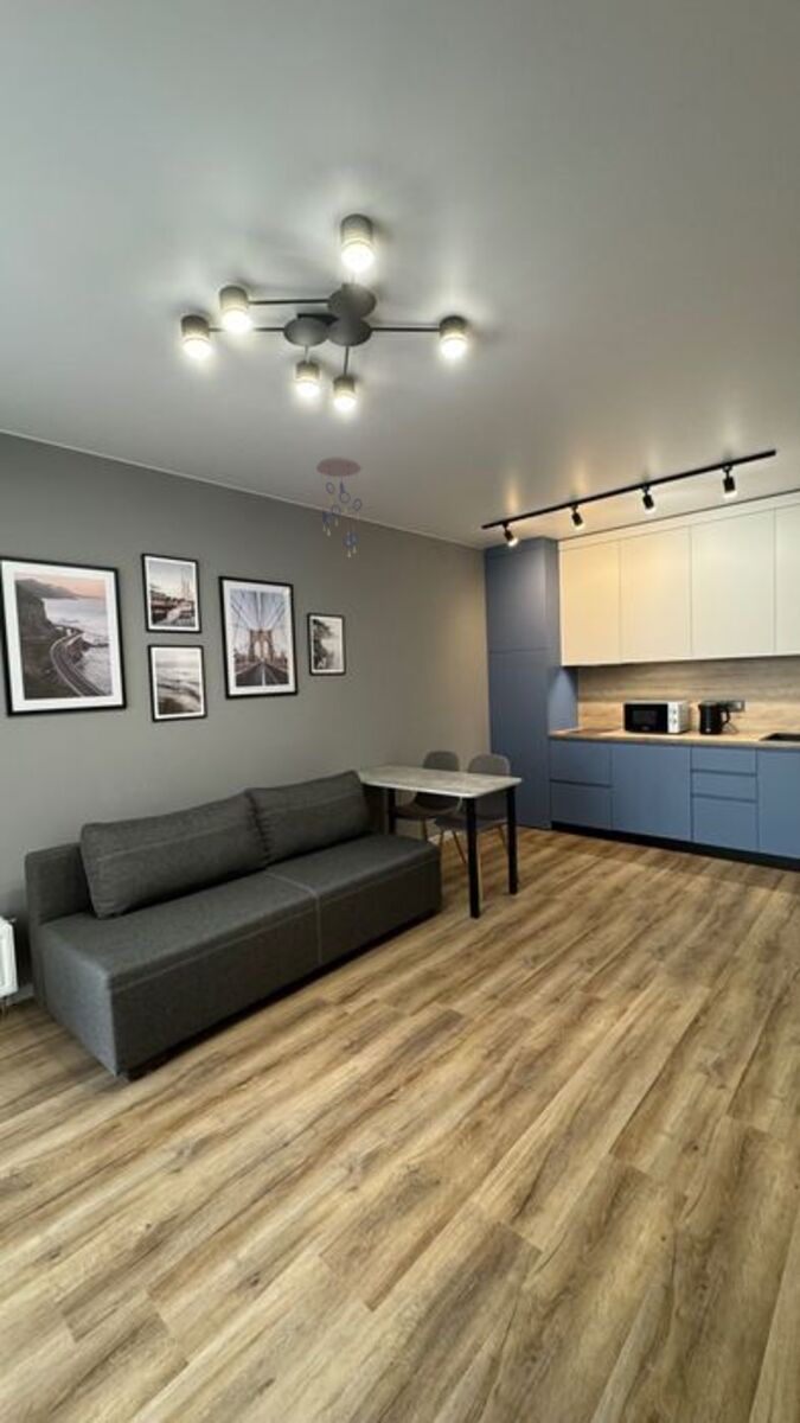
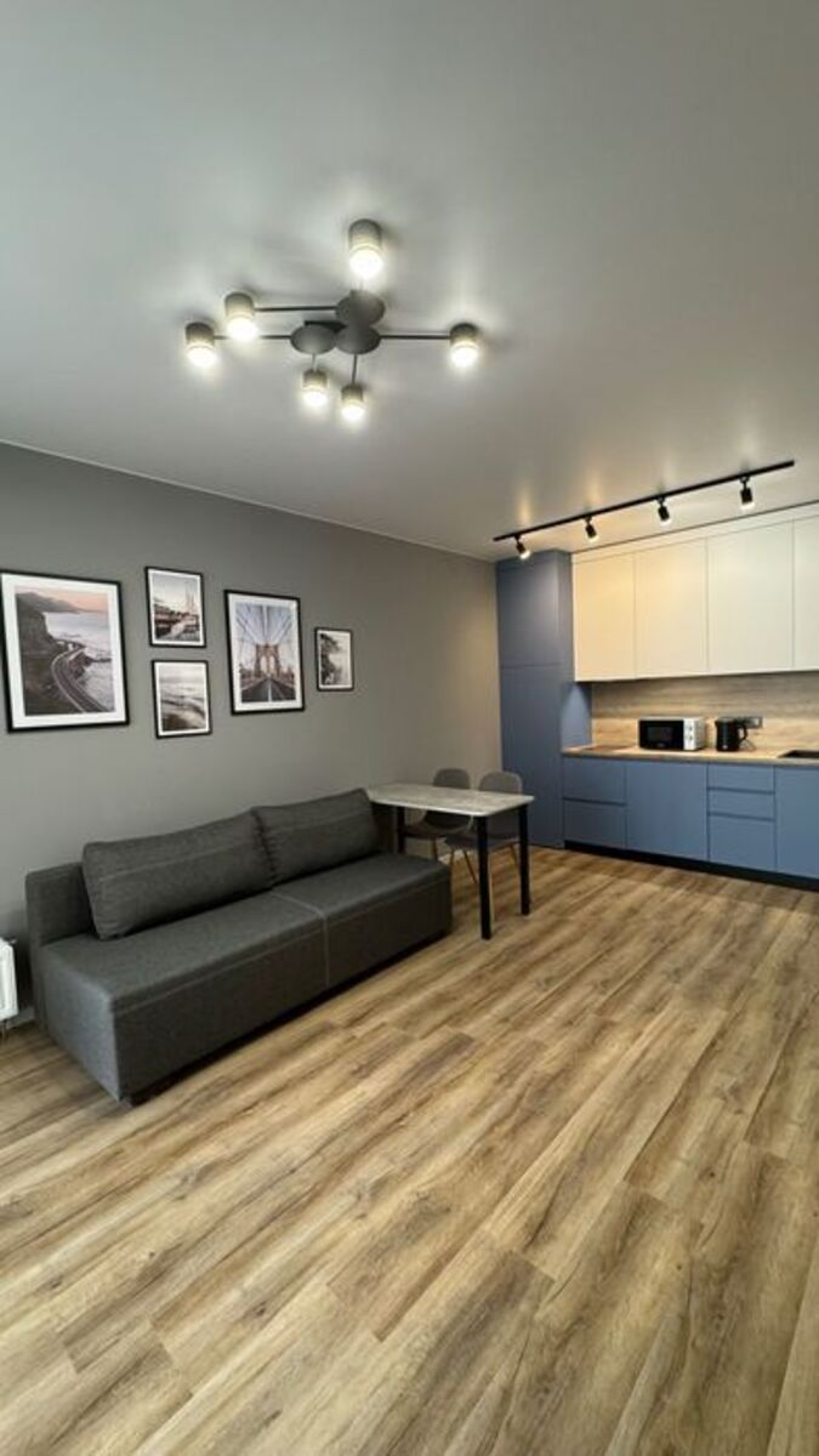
- ceiling mobile [315,455,363,559]
